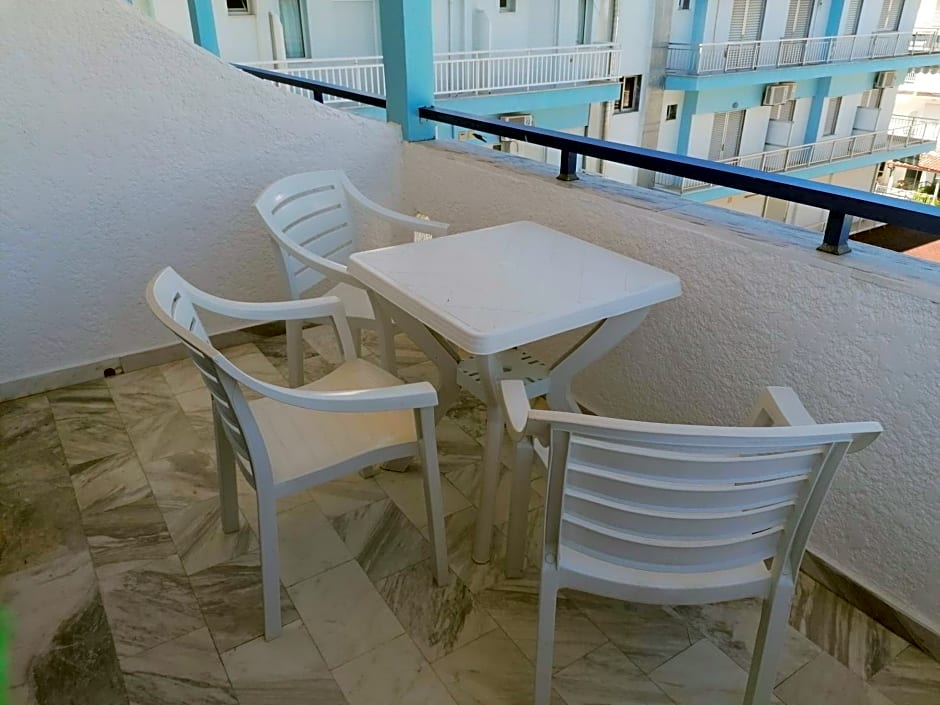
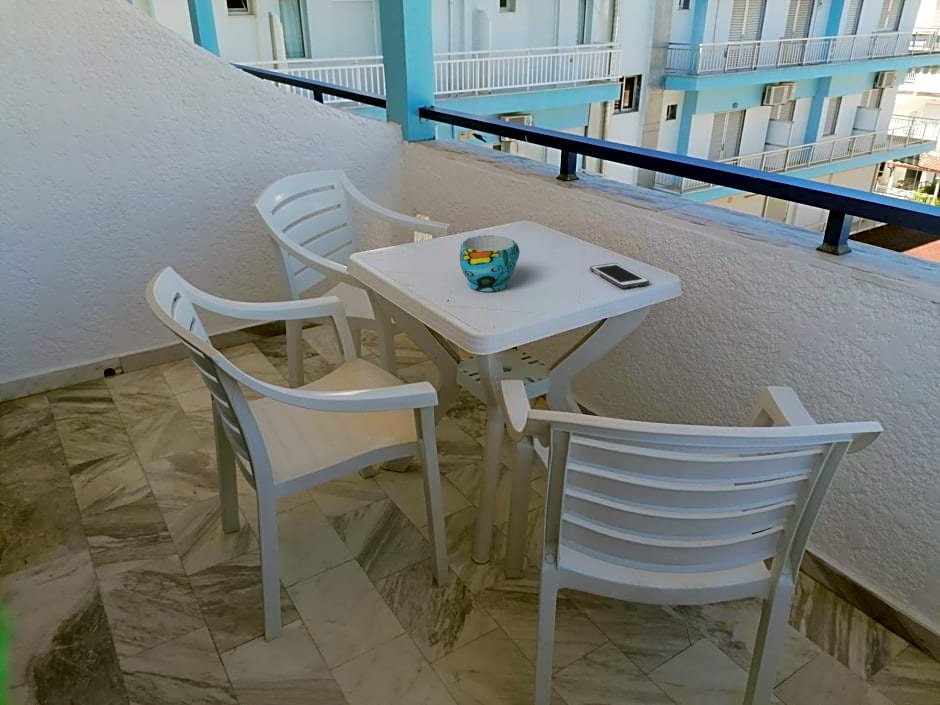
+ cup [459,235,520,292]
+ cell phone [589,262,650,289]
